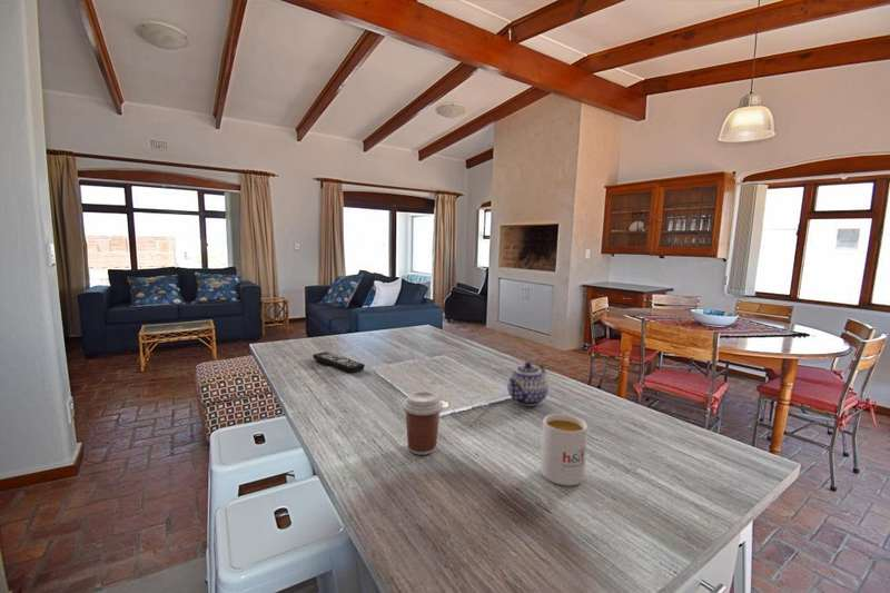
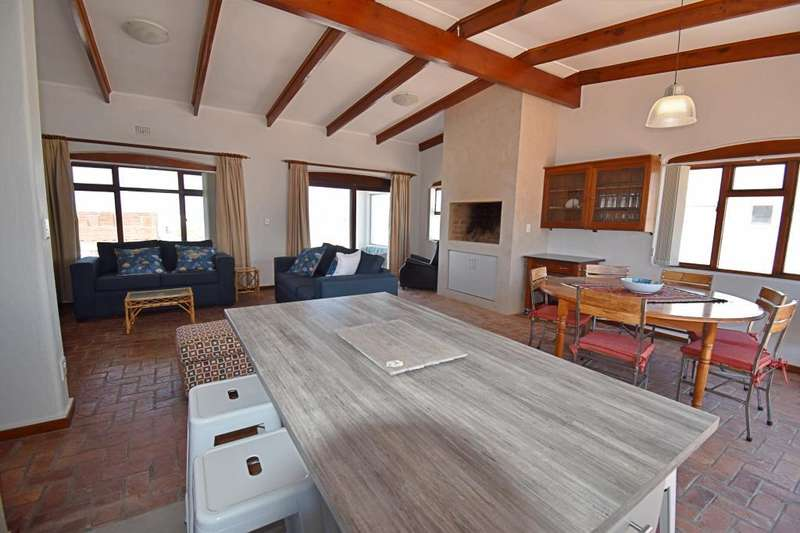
- mug [540,413,589,486]
- coffee cup [402,391,444,456]
- teapot [506,360,550,407]
- remote control [312,350,366,374]
